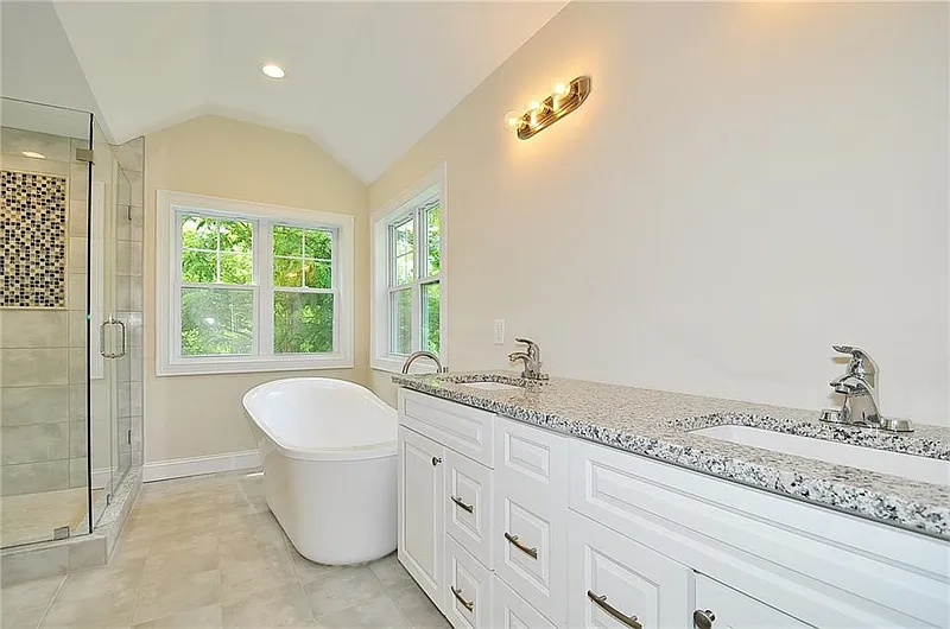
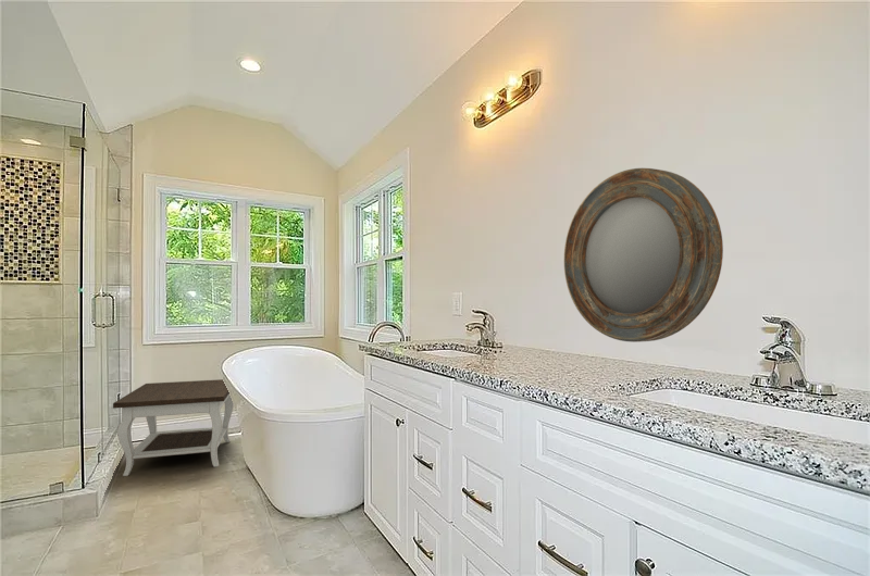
+ side table [112,378,235,477]
+ home mirror [563,167,724,343]
